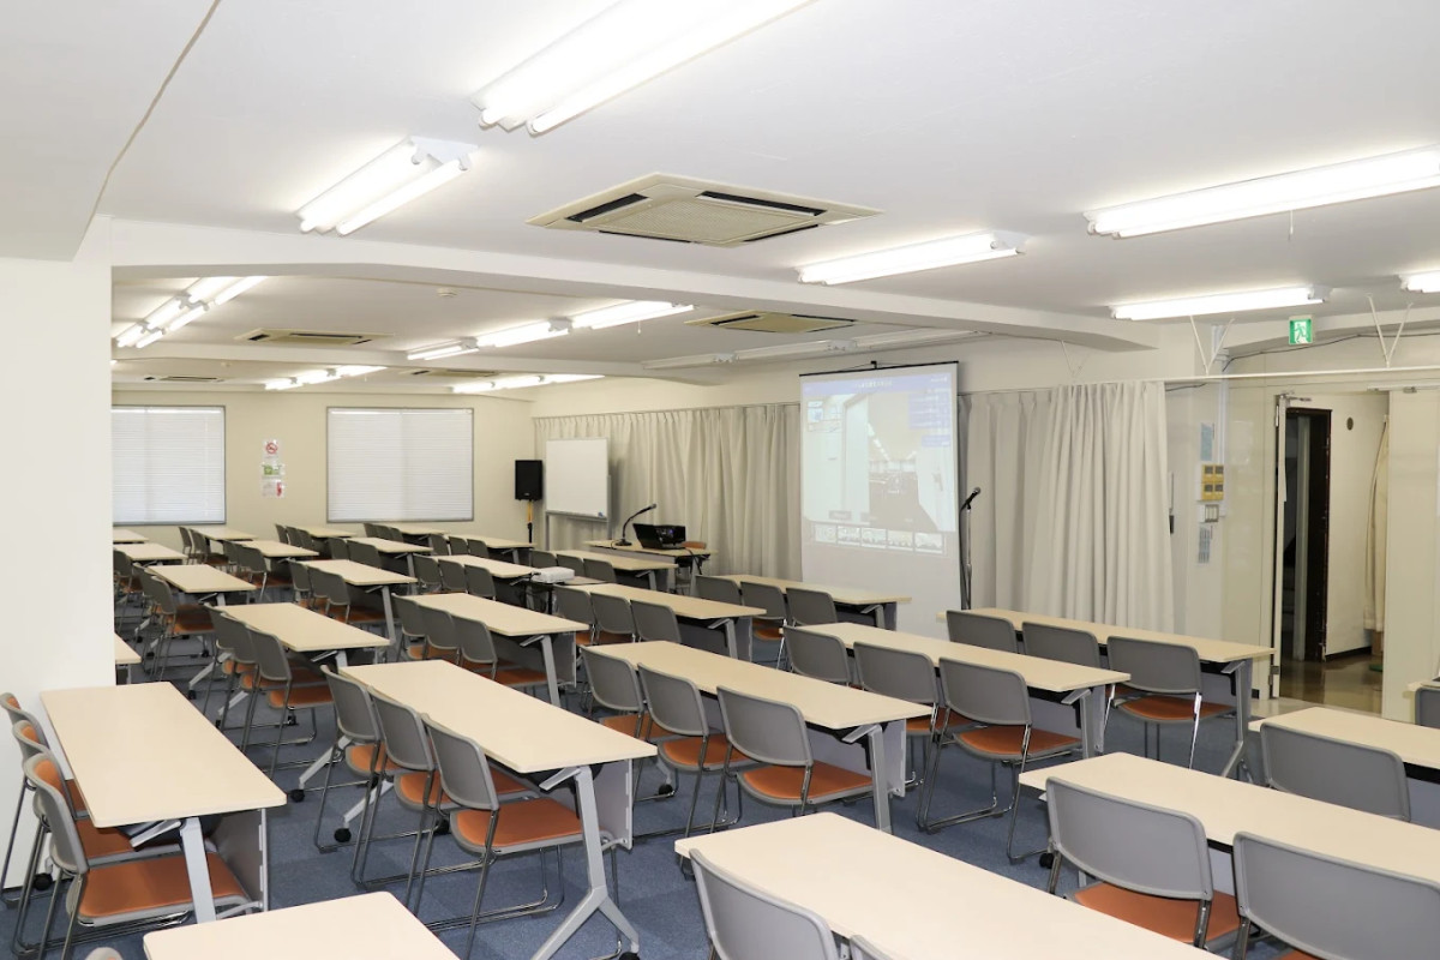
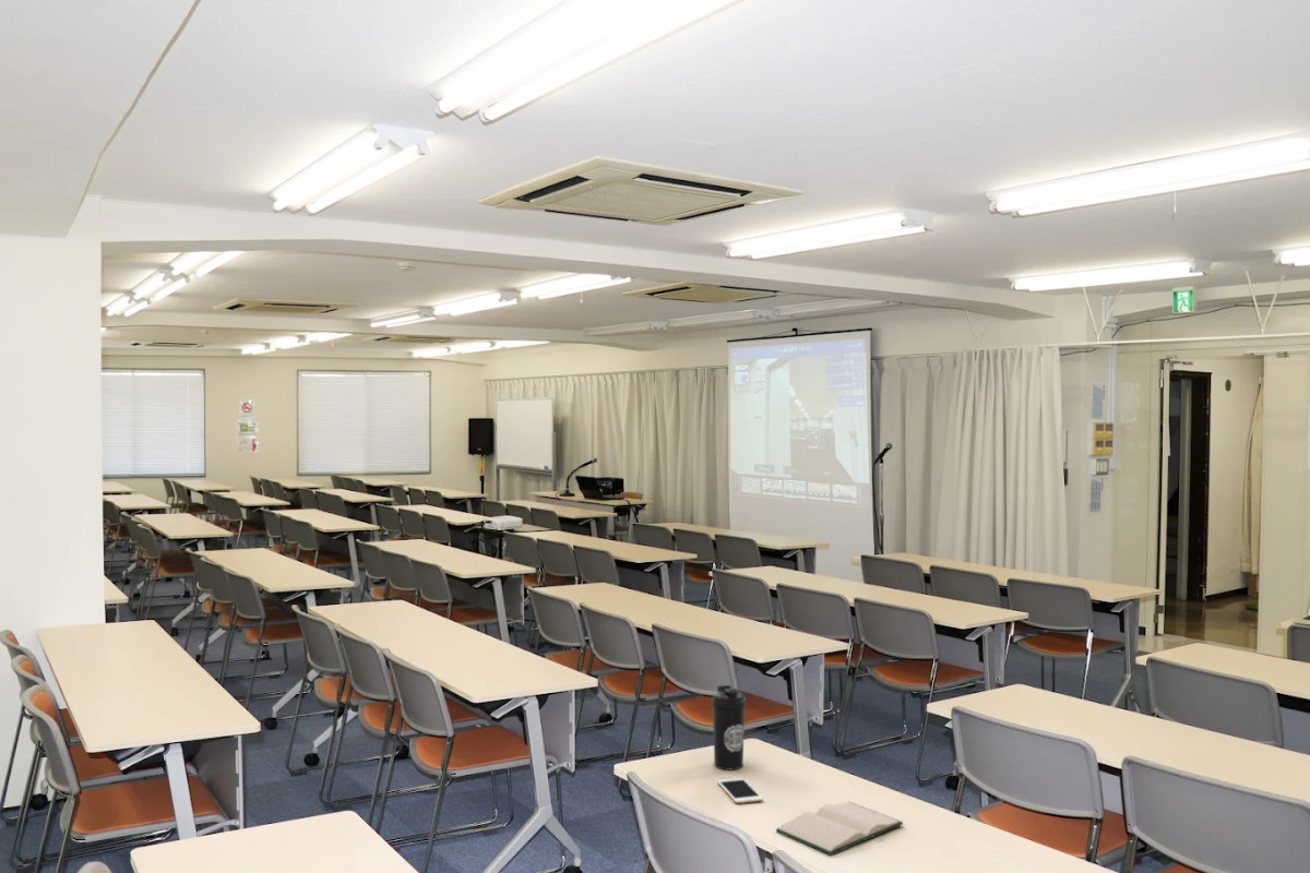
+ hardback book [775,801,904,857]
+ water bottle [711,684,747,770]
+ cell phone [716,777,764,804]
